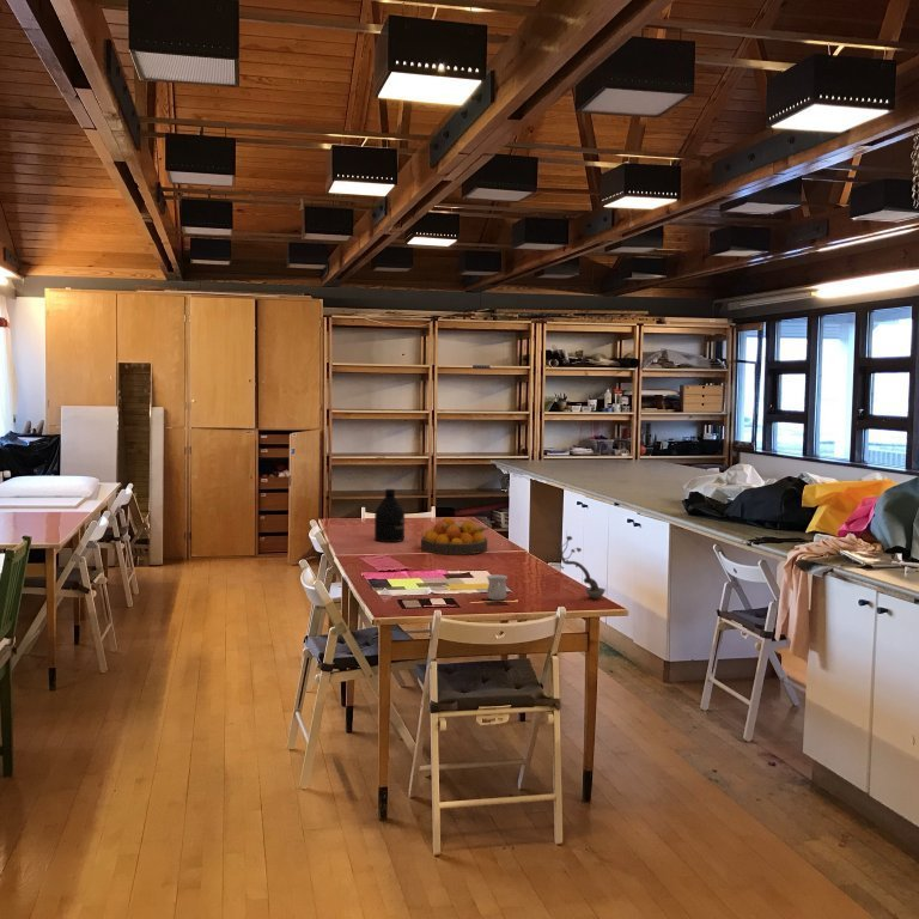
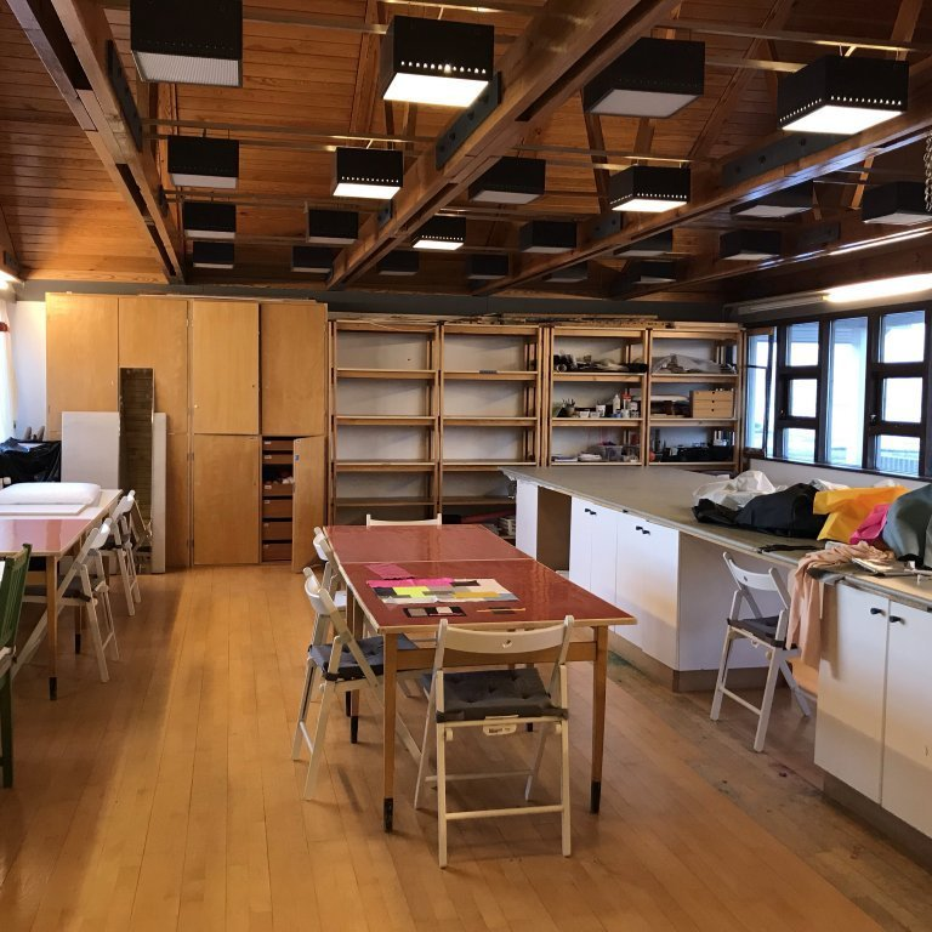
- plant [544,531,607,600]
- fruit bowl [420,516,491,556]
- mug [486,573,509,602]
- bottle [373,488,406,543]
